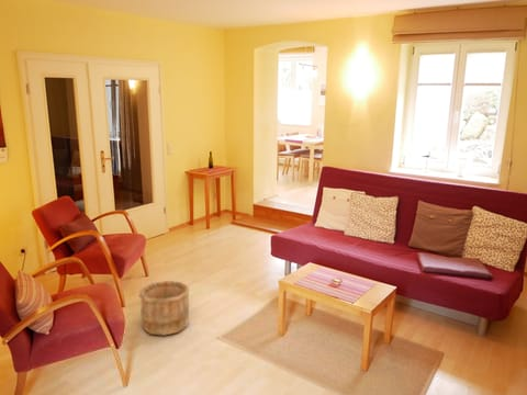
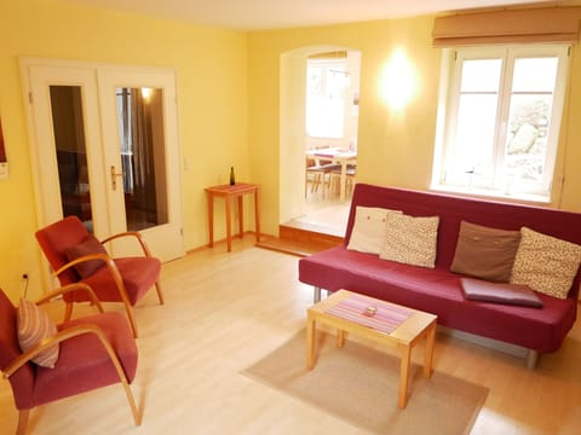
- wooden bucket [138,280,191,337]
